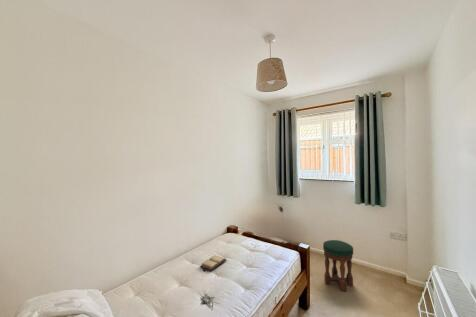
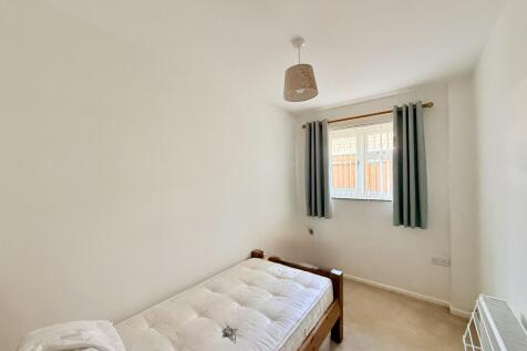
- hardback book [199,254,227,272]
- stool [322,239,354,293]
